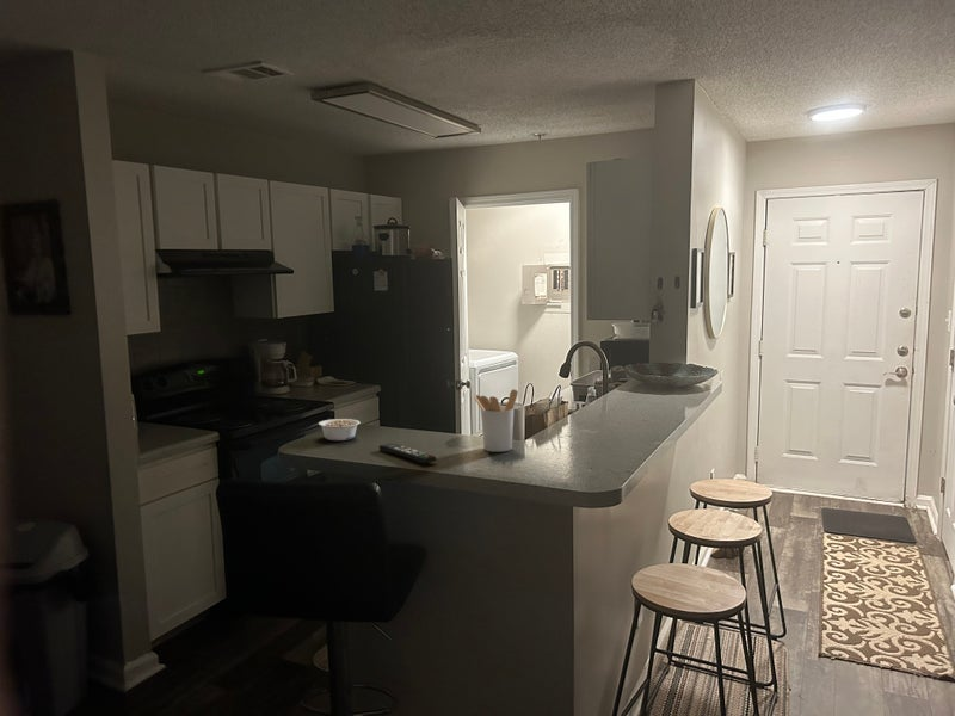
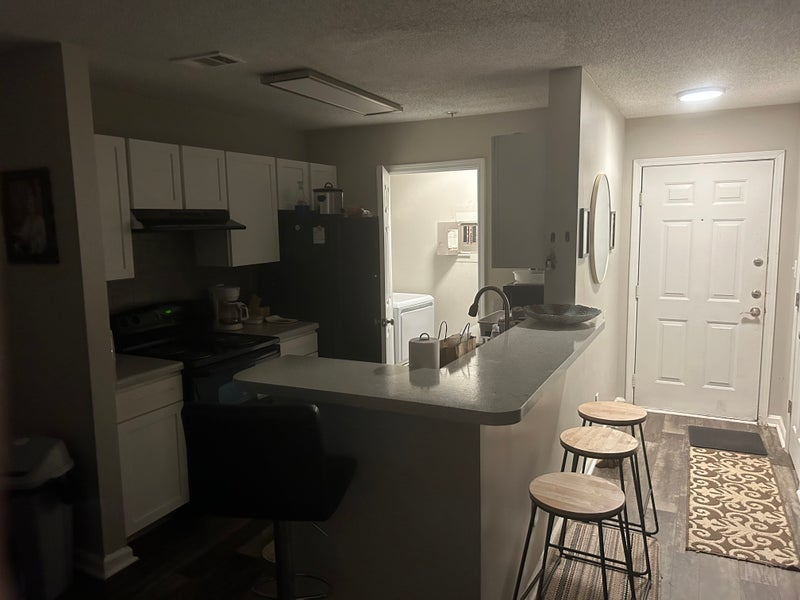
- utensil holder [473,388,519,453]
- remote control [377,443,437,464]
- legume [318,418,362,442]
